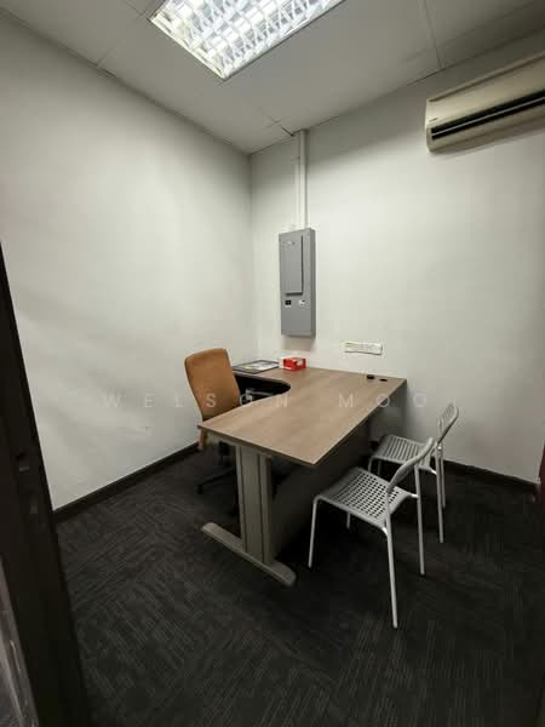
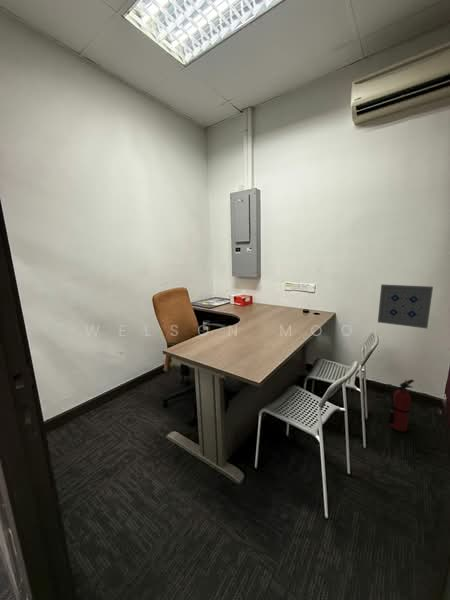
+ fire extinguisher [387,378,415,432]
+ wall art [377,283,434,329]
